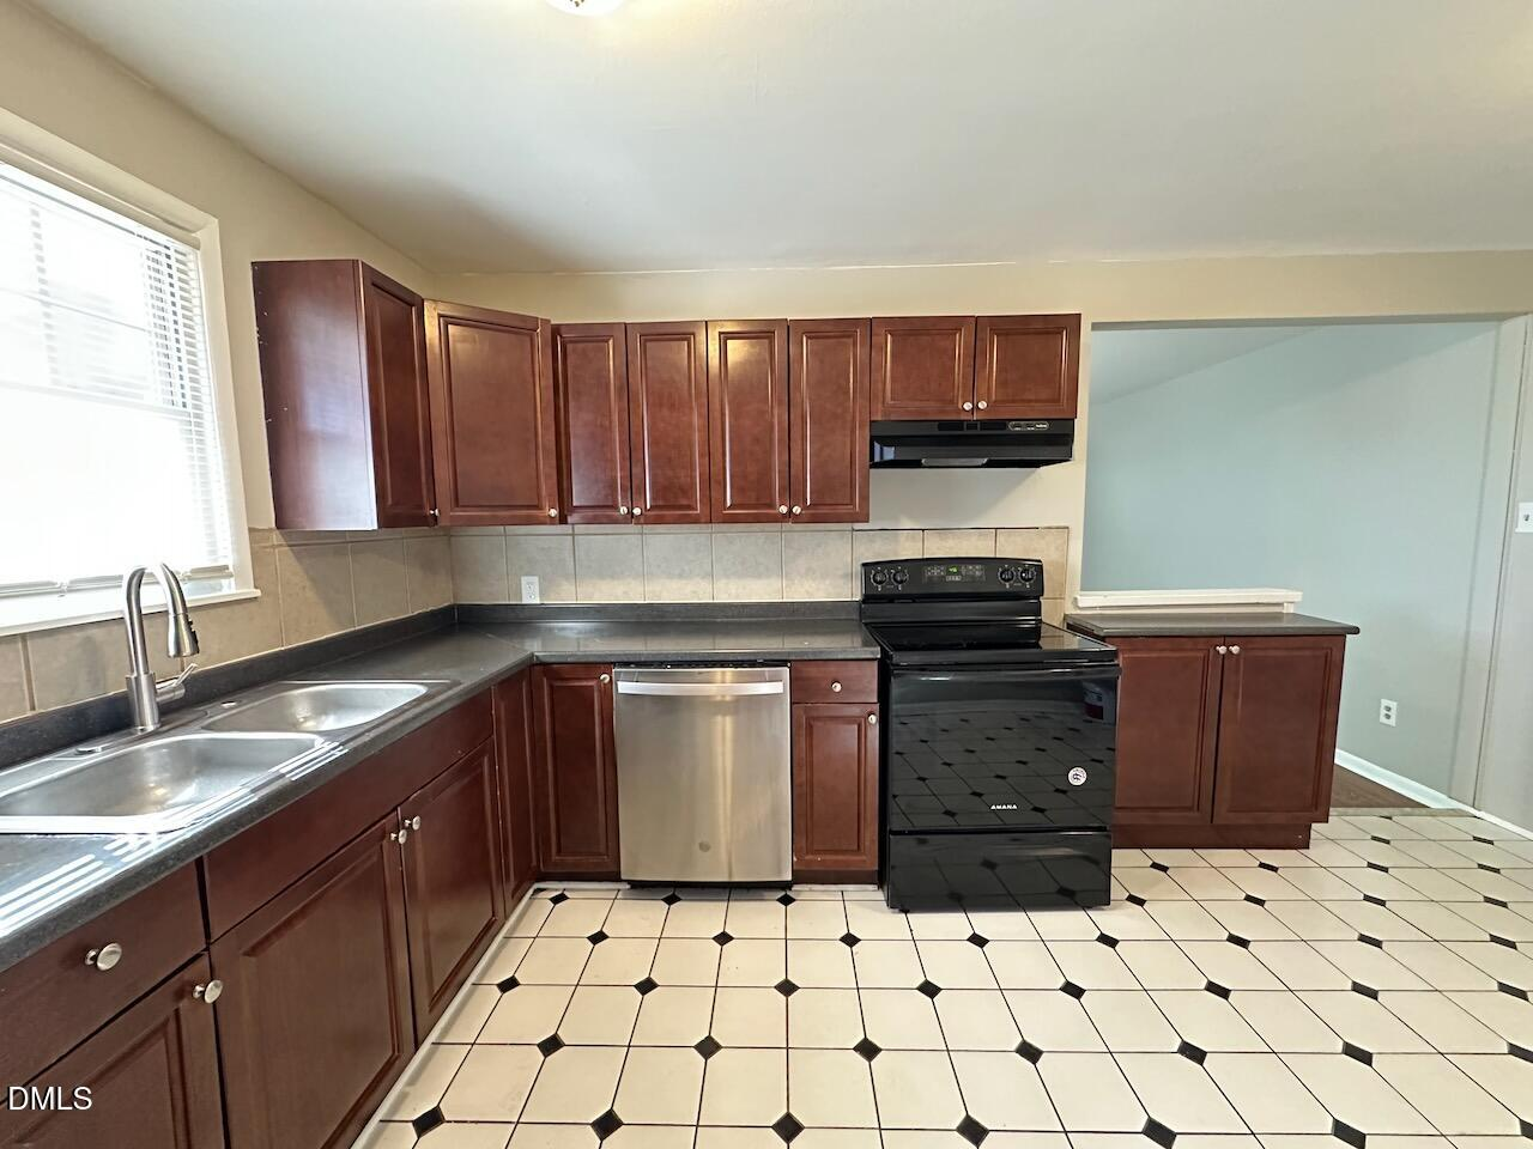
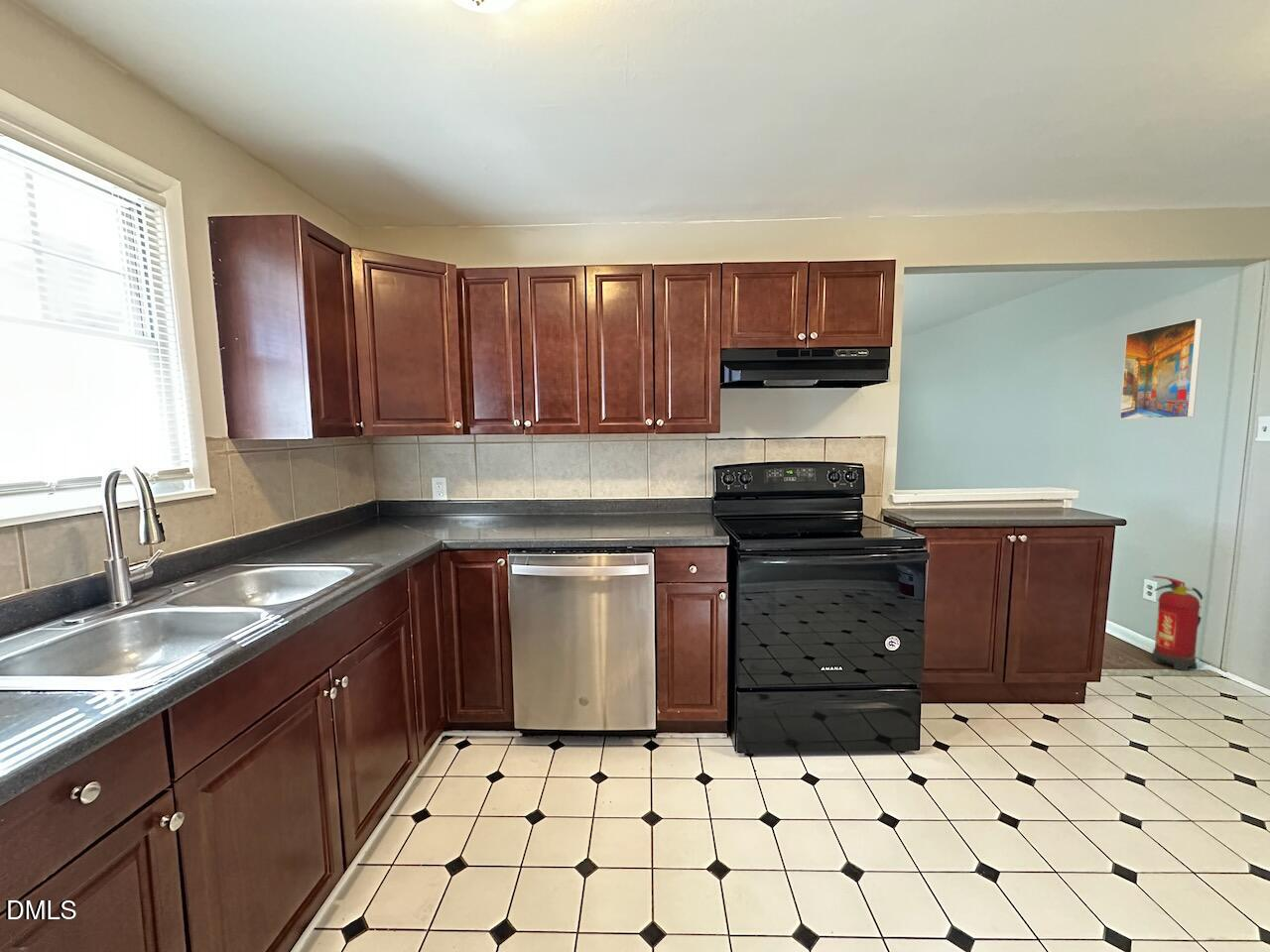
+ fire extinguisher [1151,575,1204,672]
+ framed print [1119,317,1204,420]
